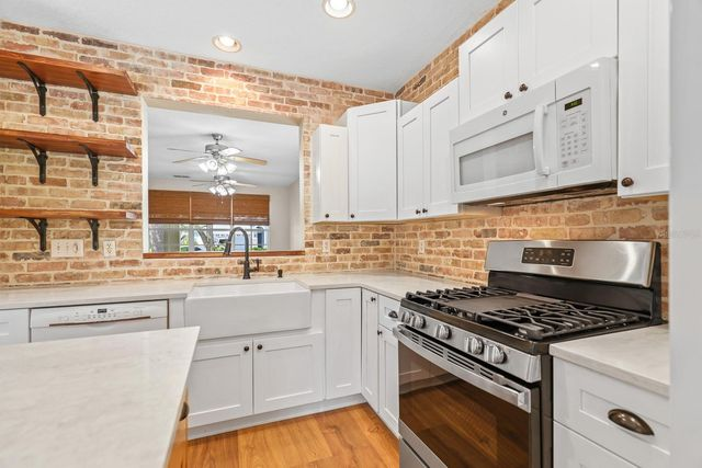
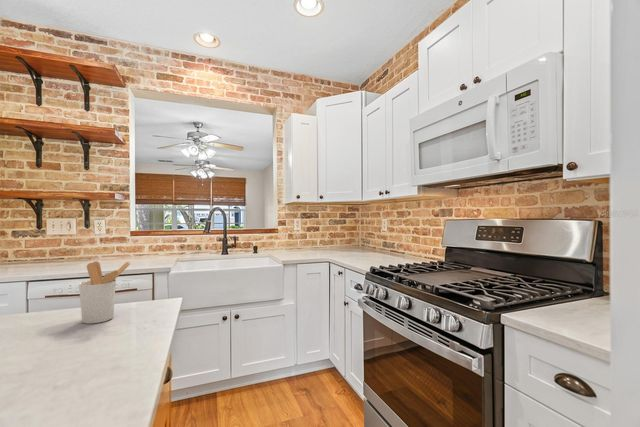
+ utensil holder [78,260,131,325]
